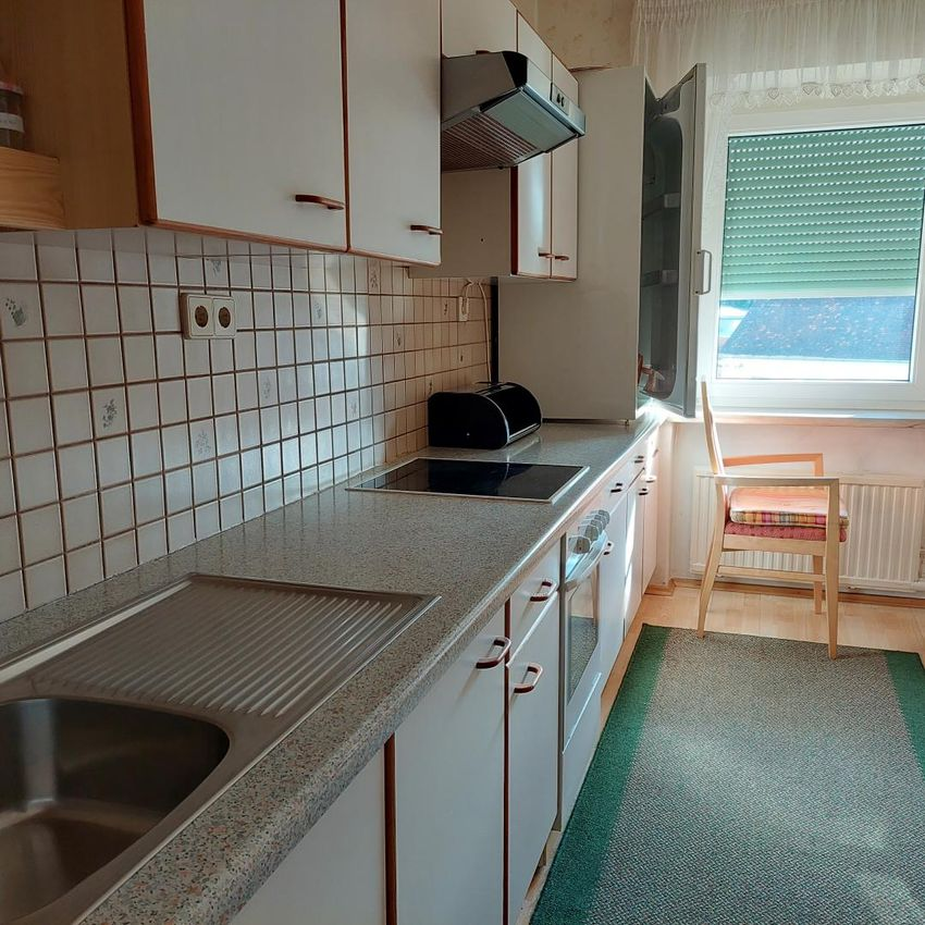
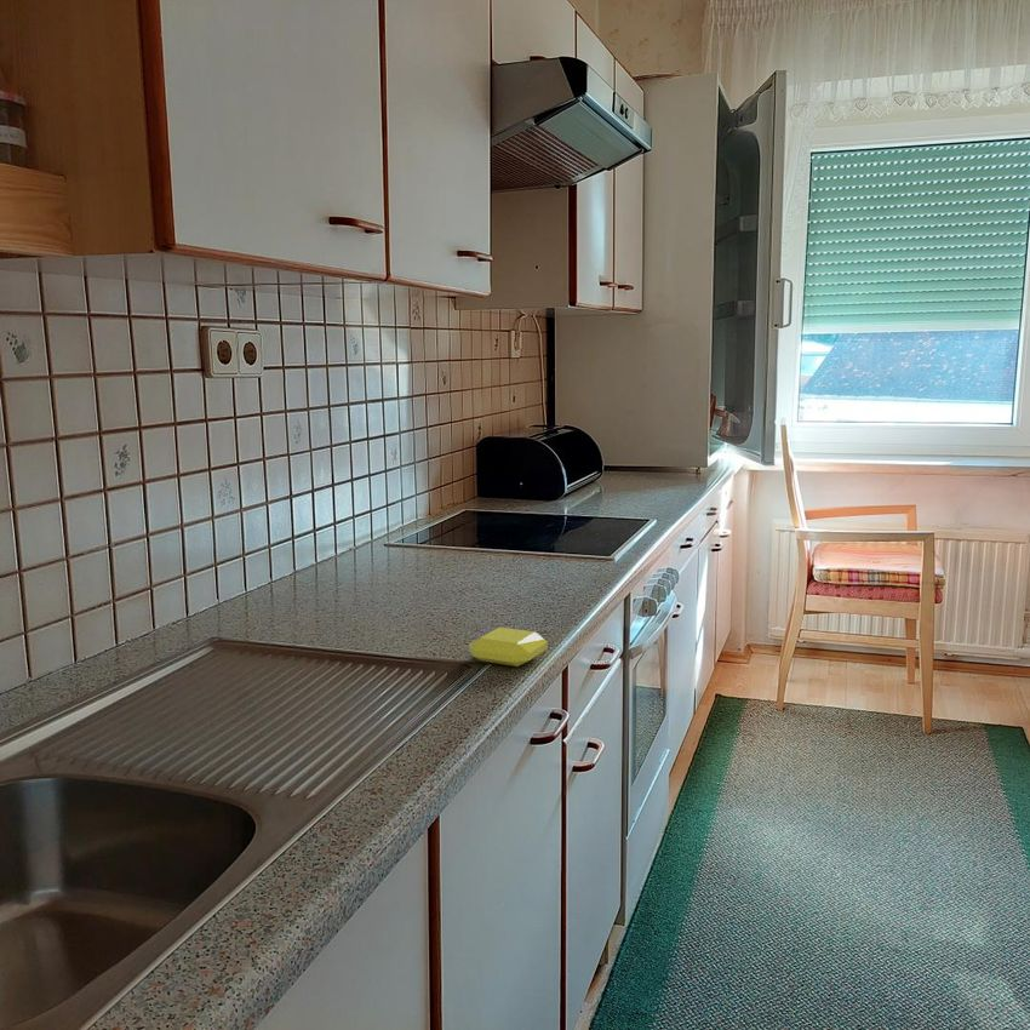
+ soap bar [468,626,549,668]
